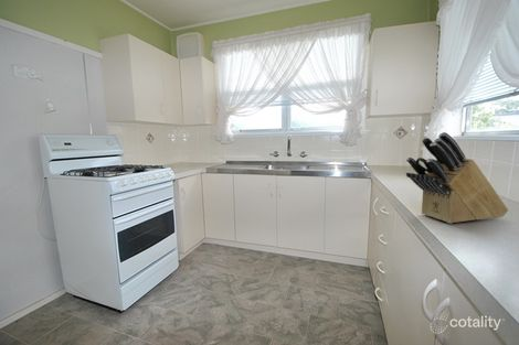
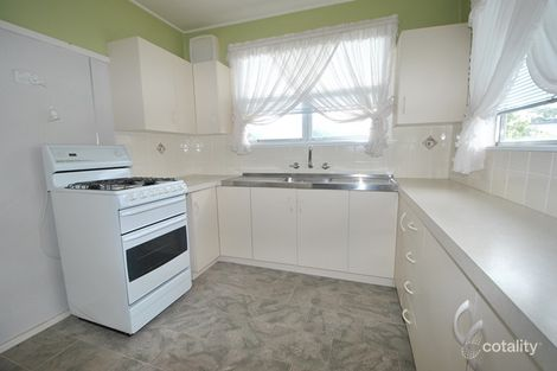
- knife block [405,131,509,225]
